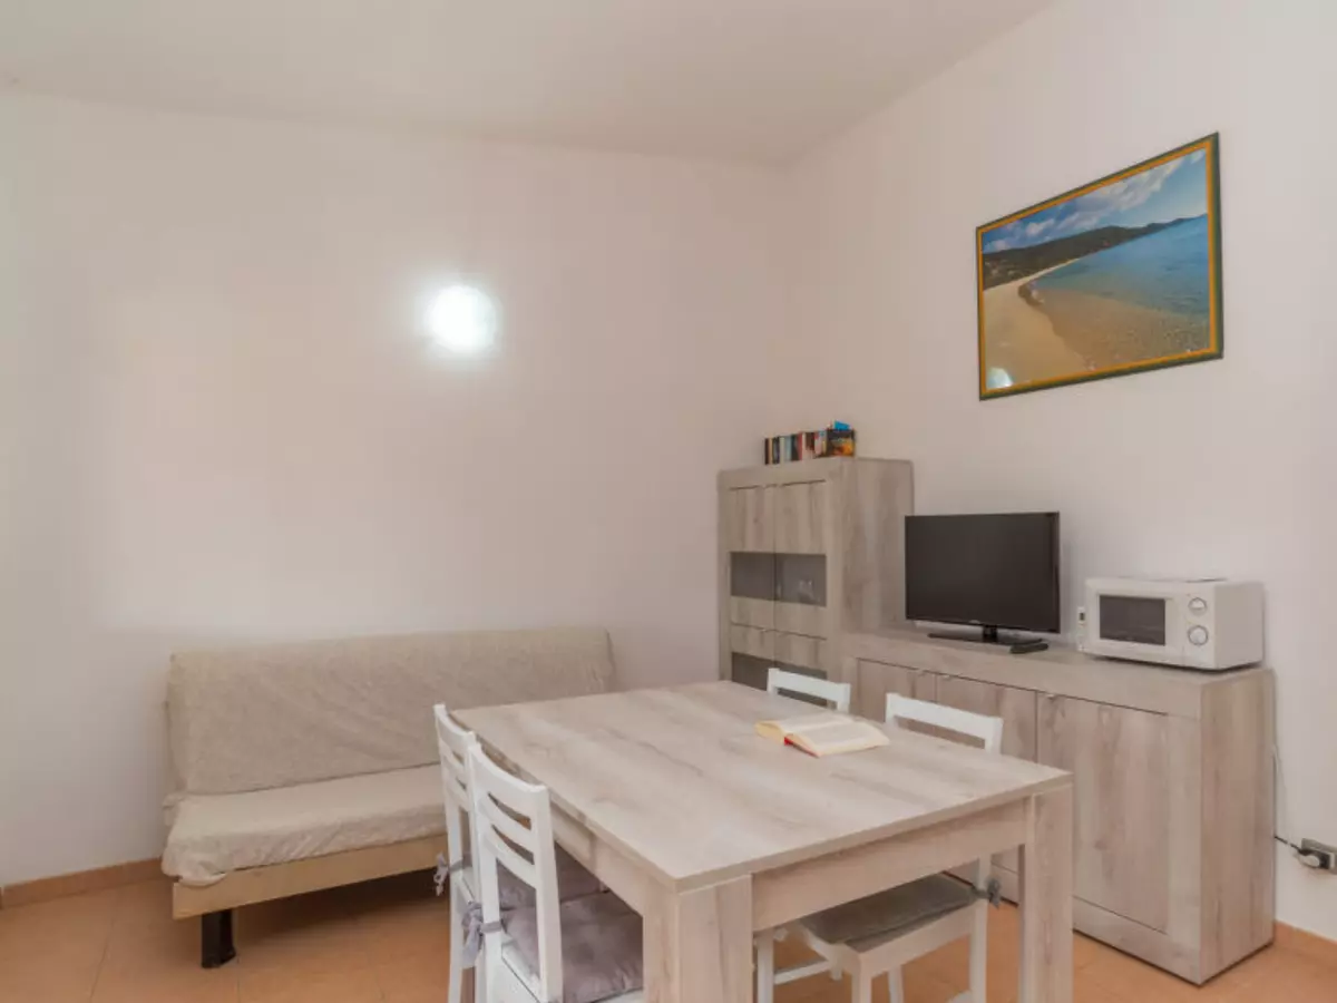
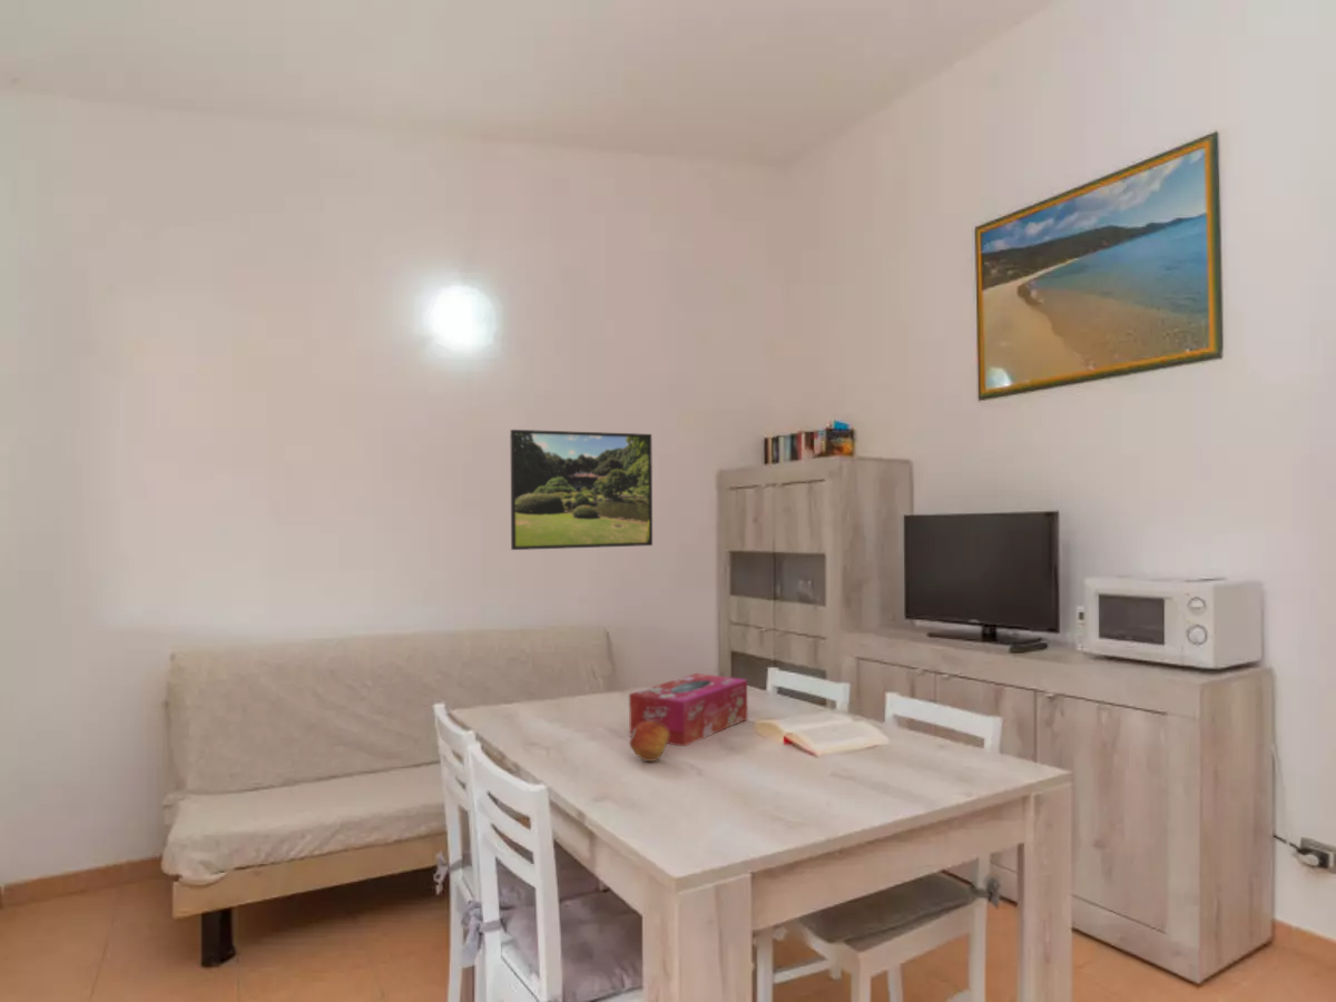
+ tissue box [628,672,748,747]
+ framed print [509,429,654,551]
+ fruit [629,721,669,763]
